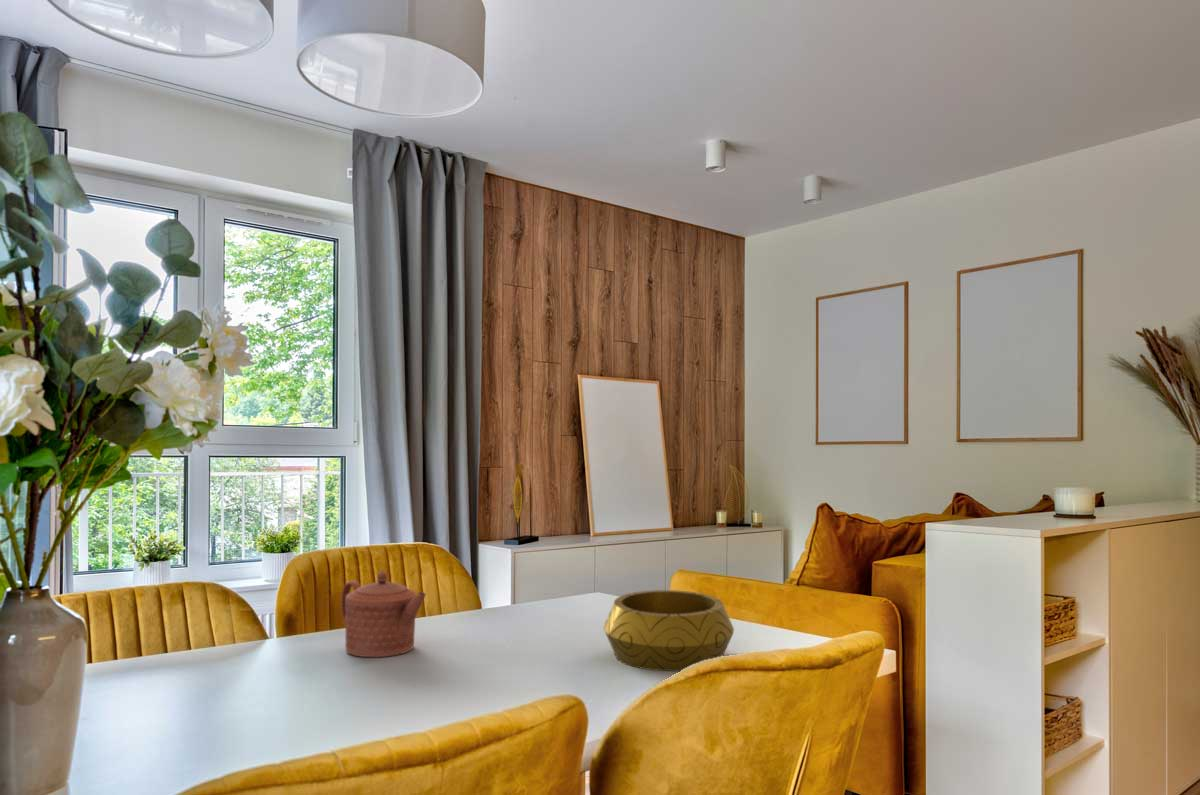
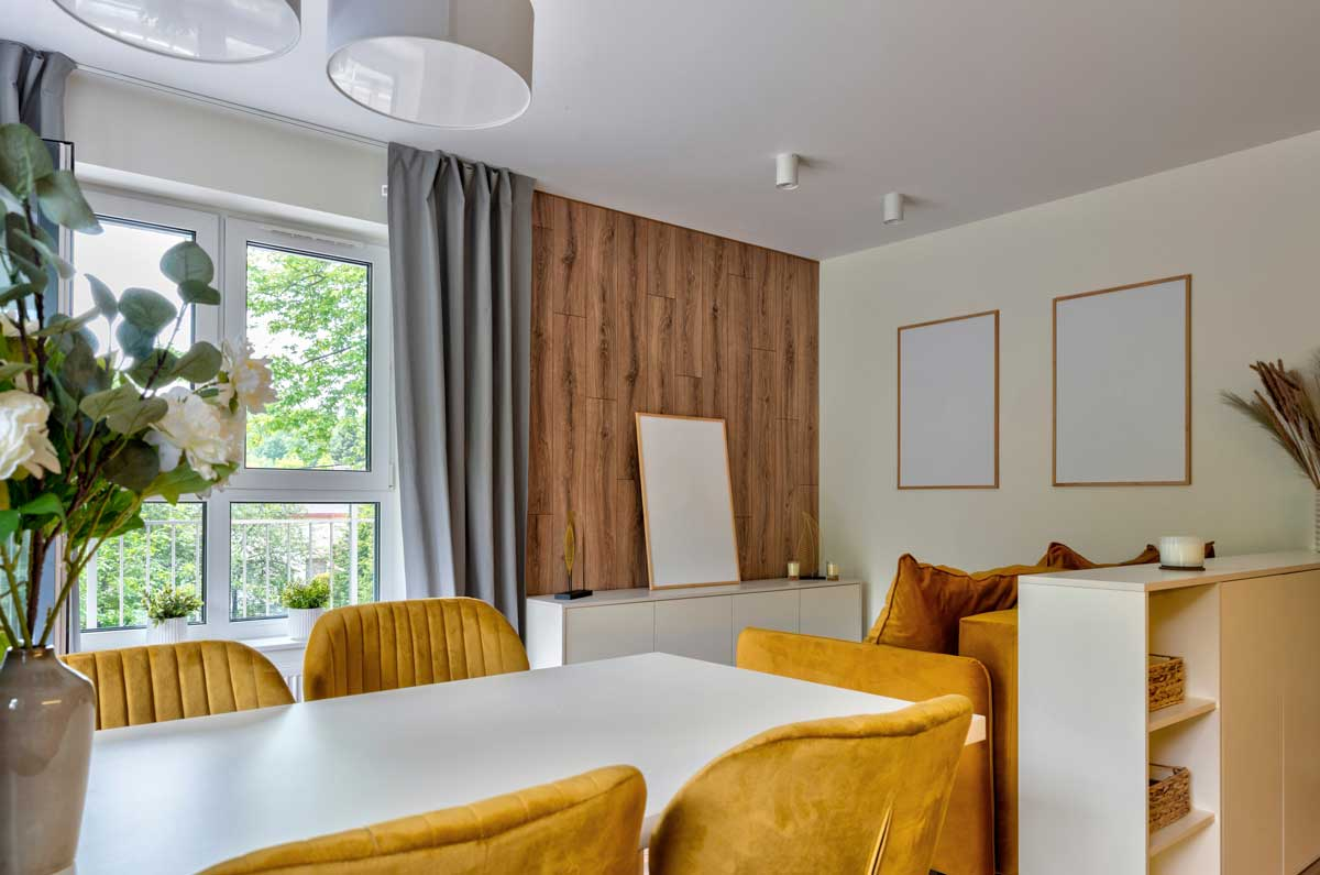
- teapot [340,570,427,658]
- decorative bowl [602,589,735,672]
